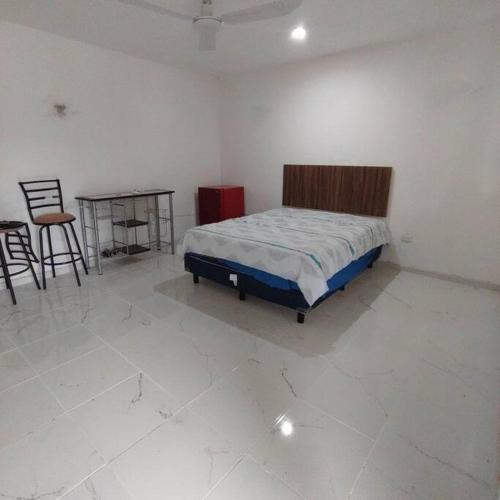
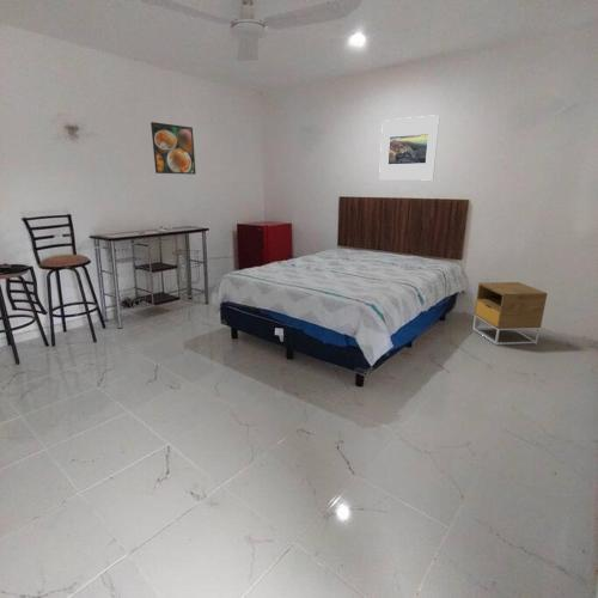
+ nightstand [471,281,549,347]
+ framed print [150,121,197,176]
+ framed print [378,114,441,182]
